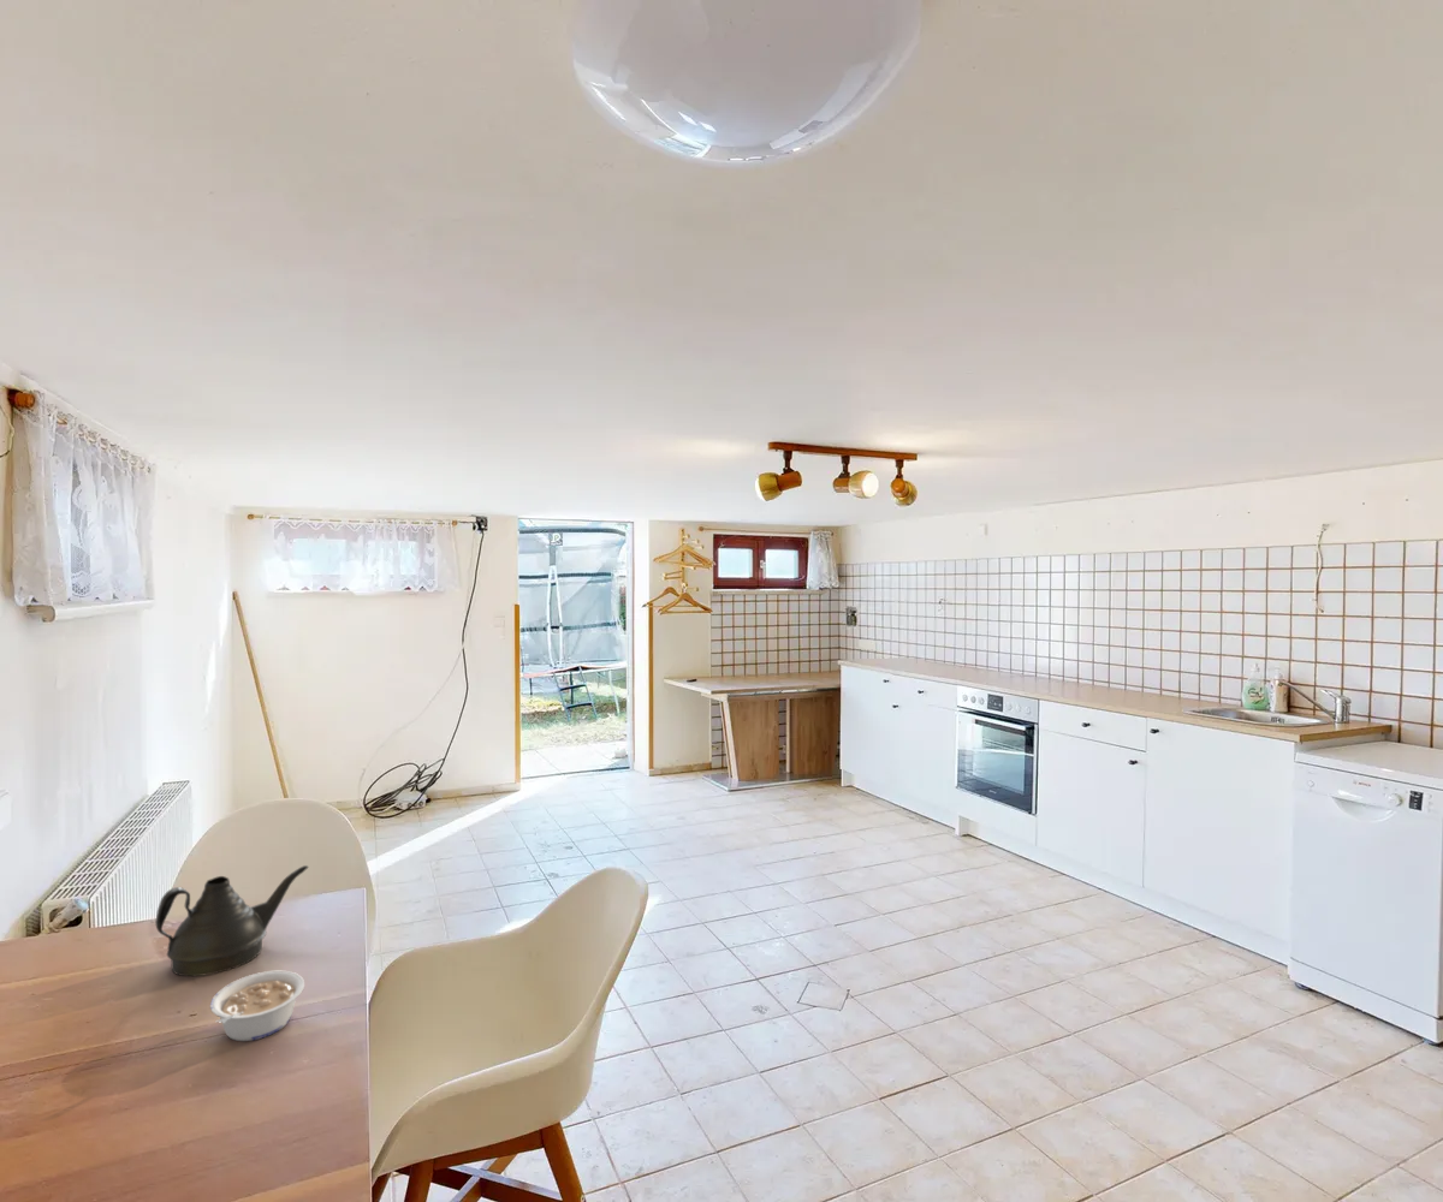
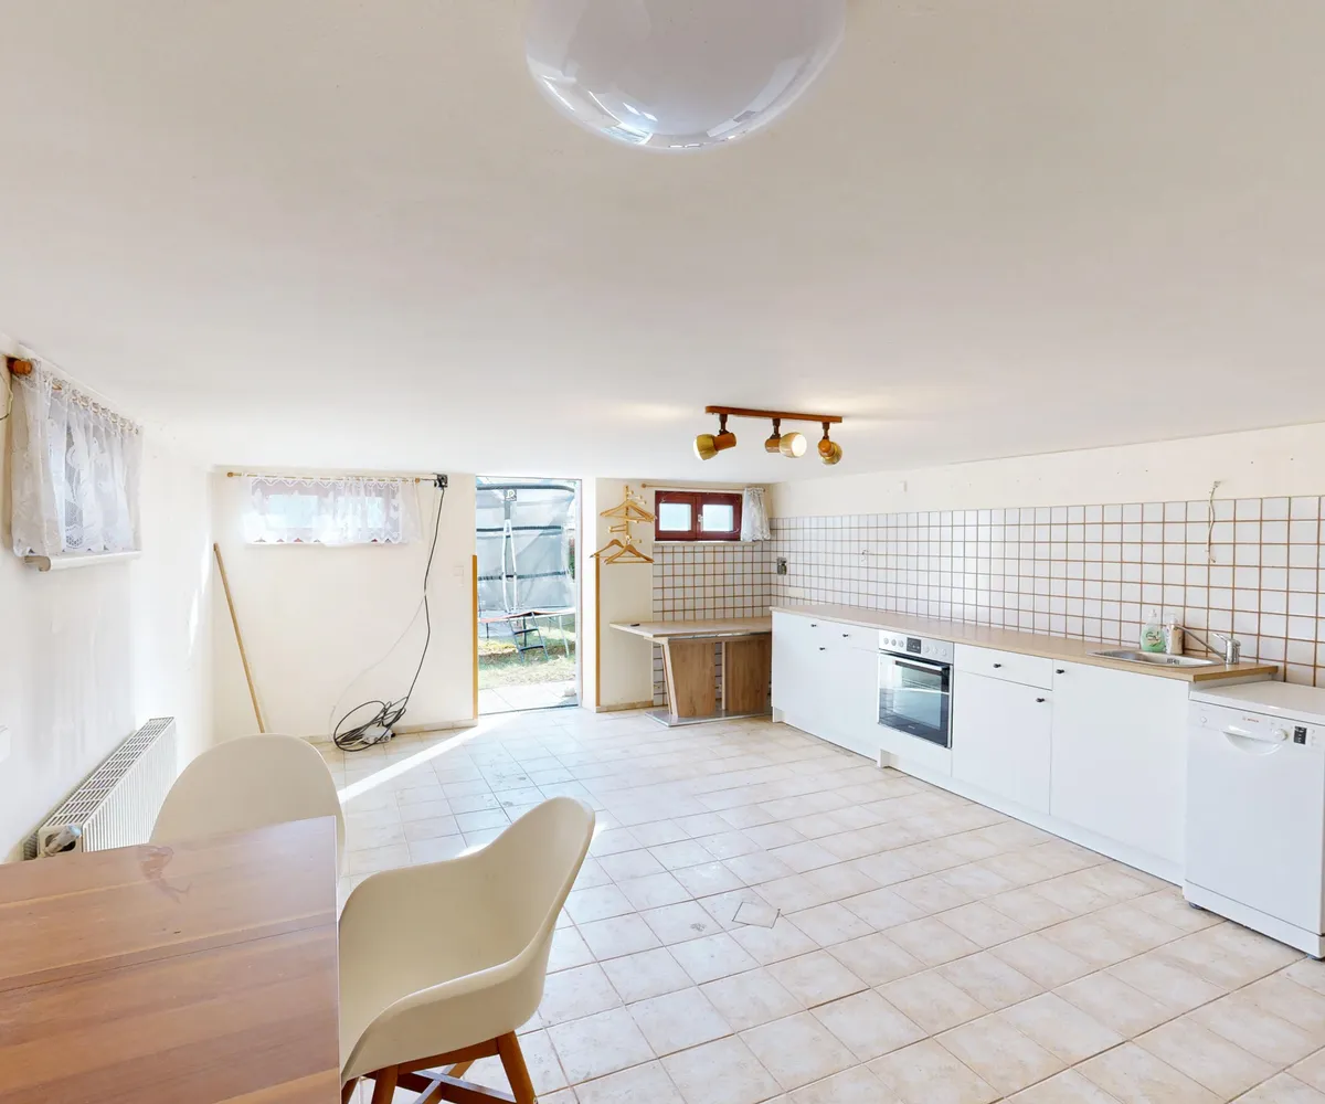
- teapot [154,864,309,977]
- legume [209,970,305,1042]
